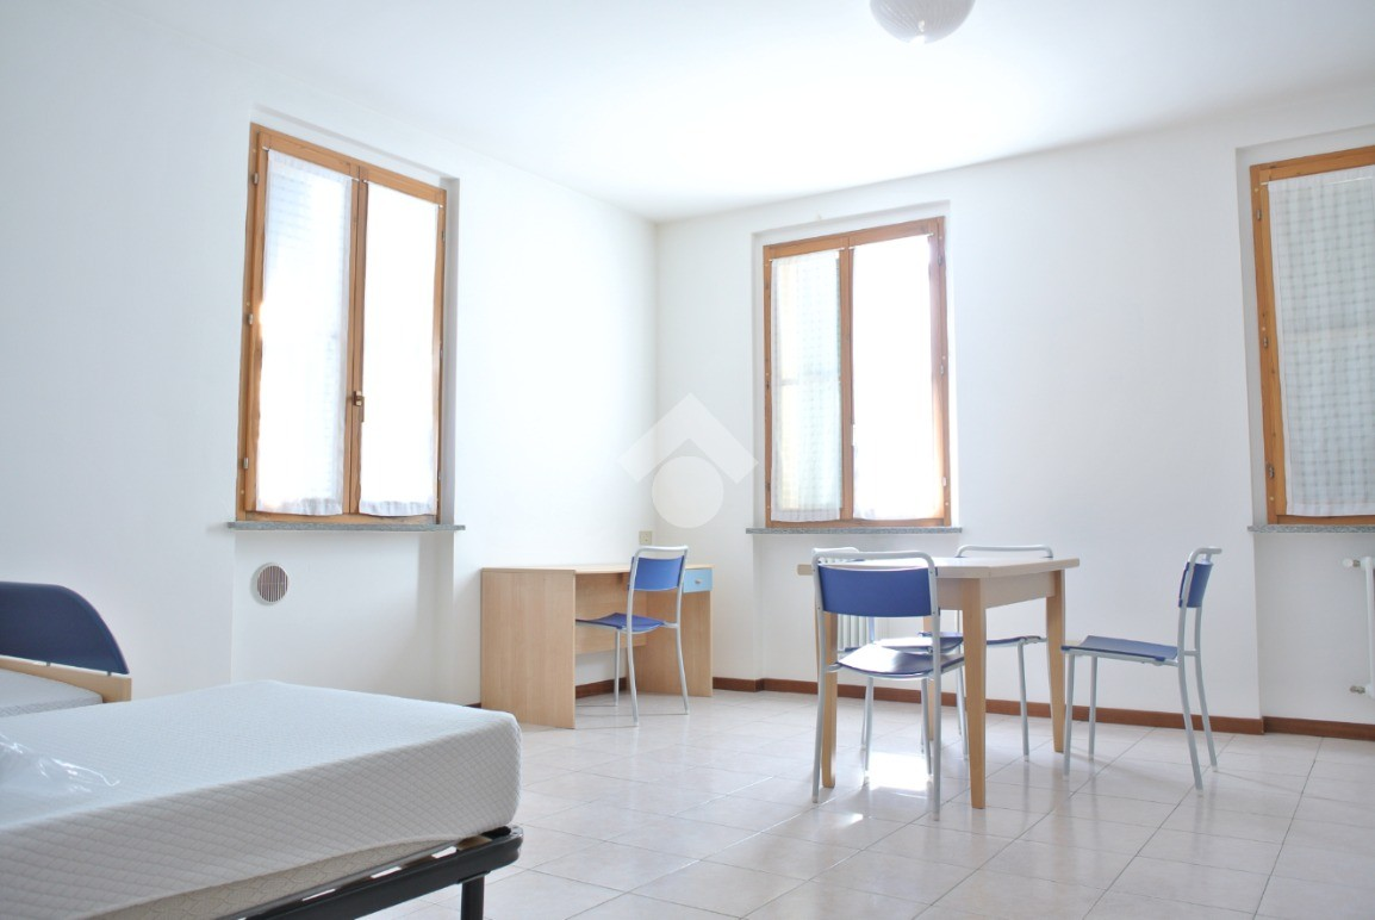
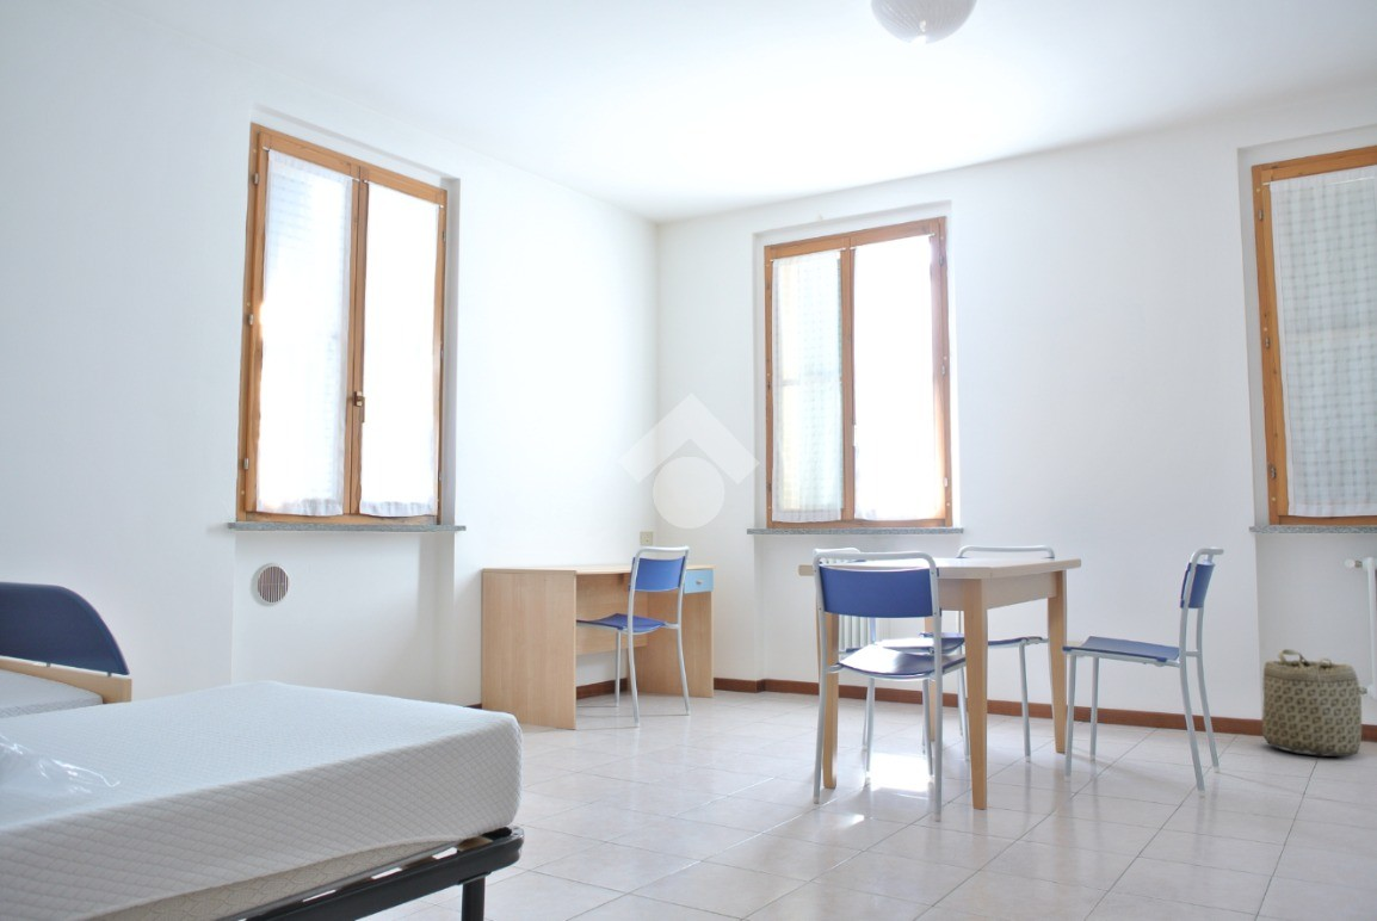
+ basket [1261,648,1363,758]
